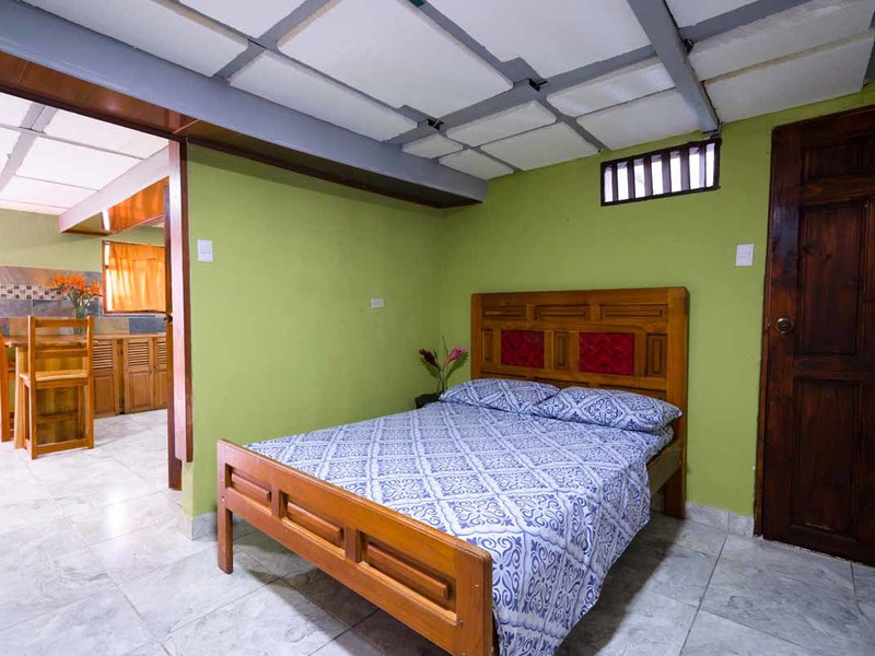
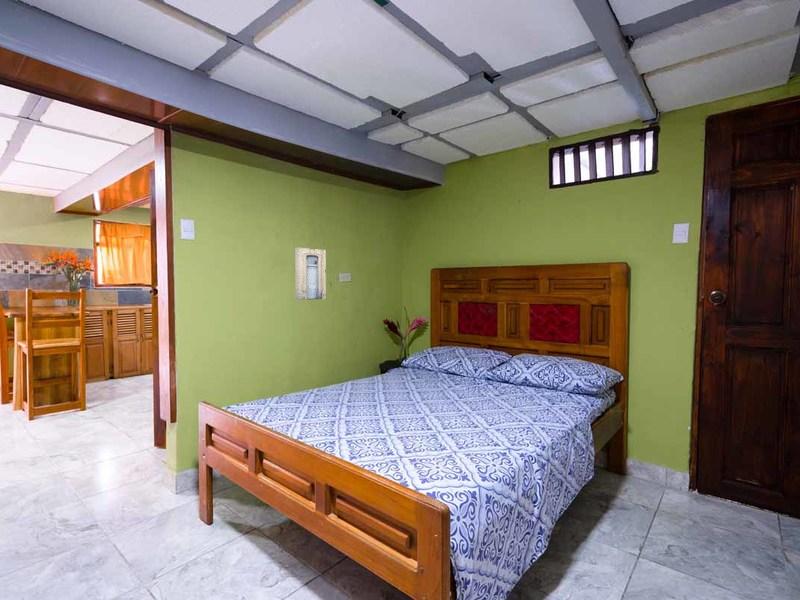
+ wall art [294,247,327,301]
